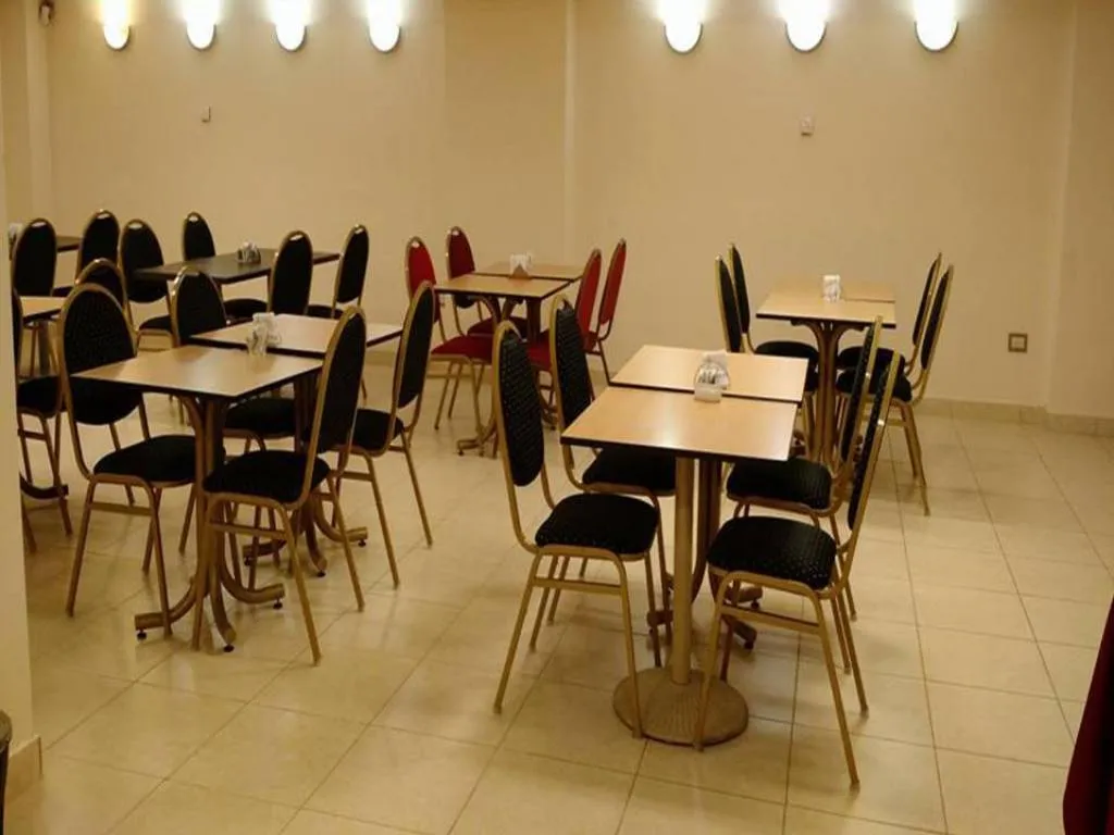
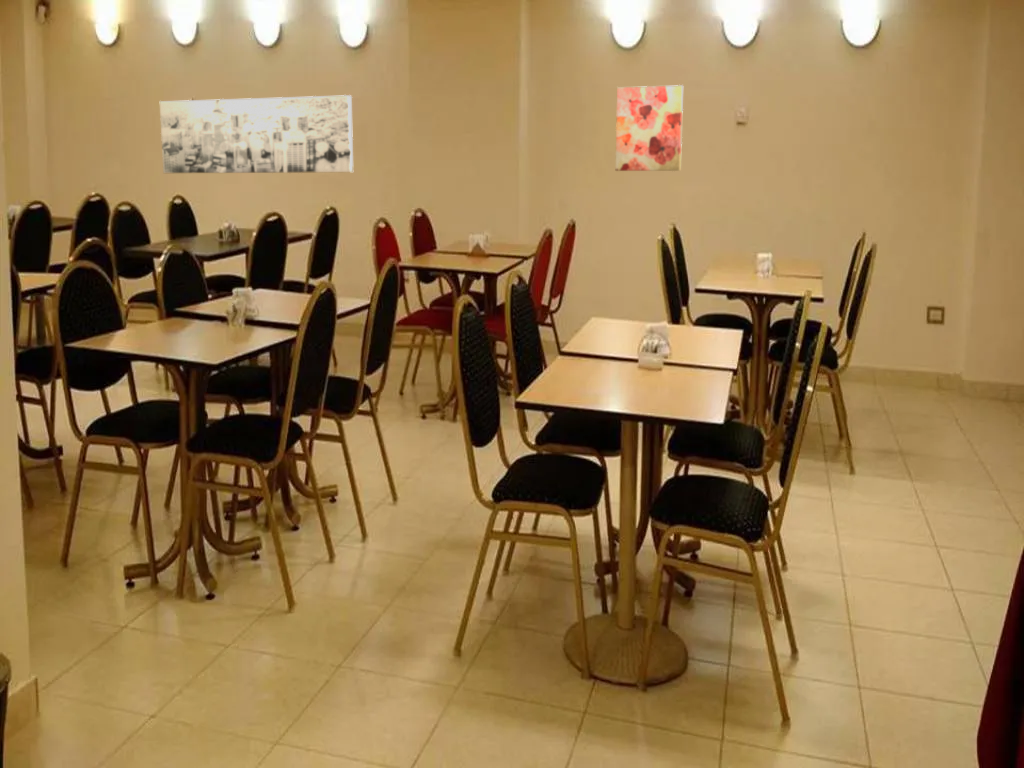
+ wall art [615,84,684,172]
+ wall art [159,94,354,174]
